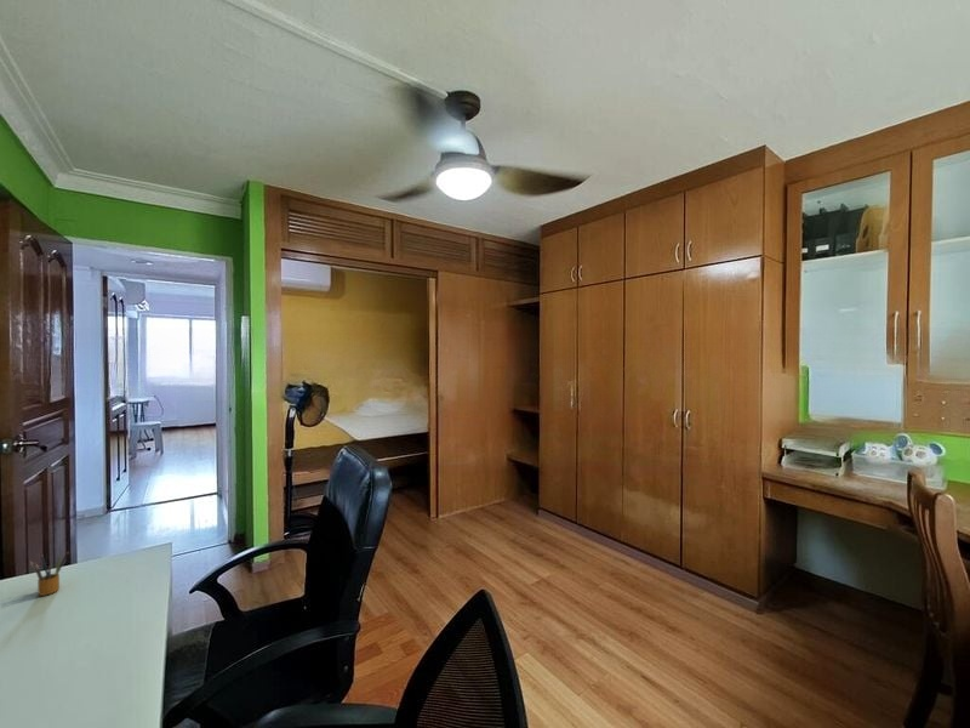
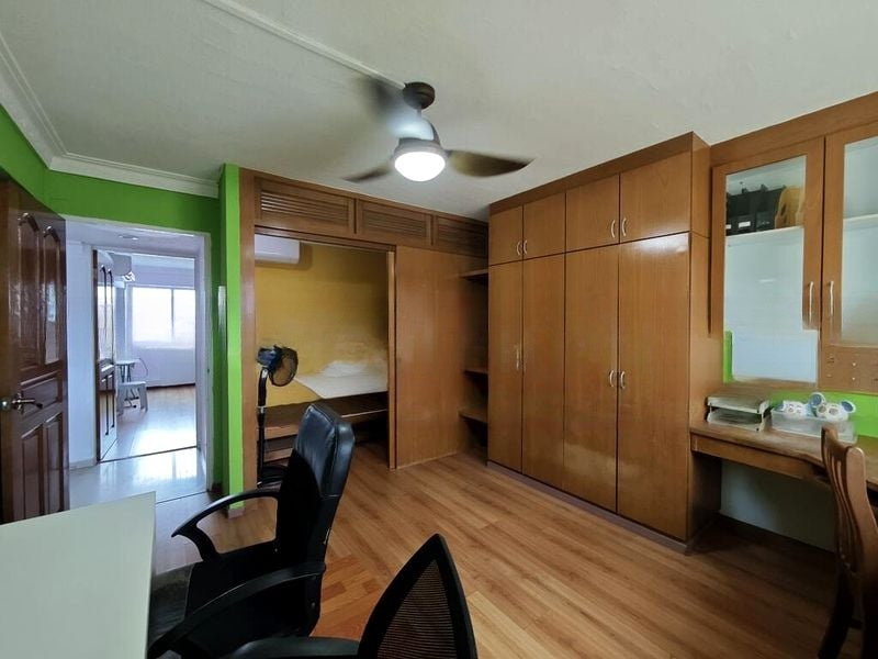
- pencil box [28,550,70,597]
